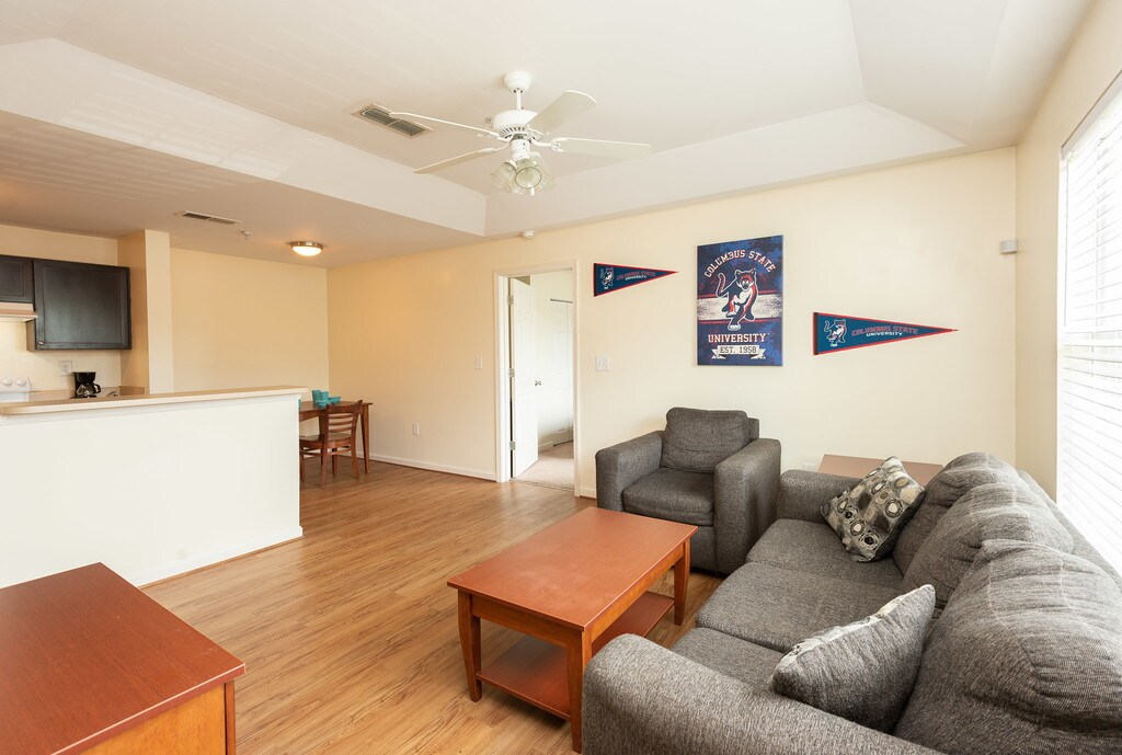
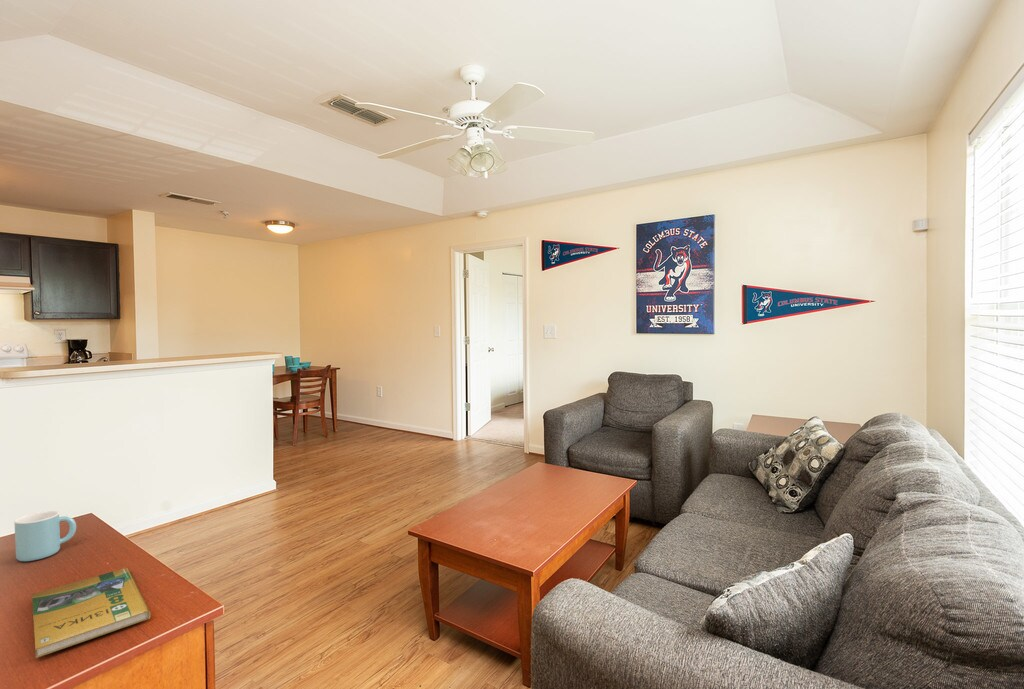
+ booklet [31,566,151,659]
+ mug [14,510,77,562]
